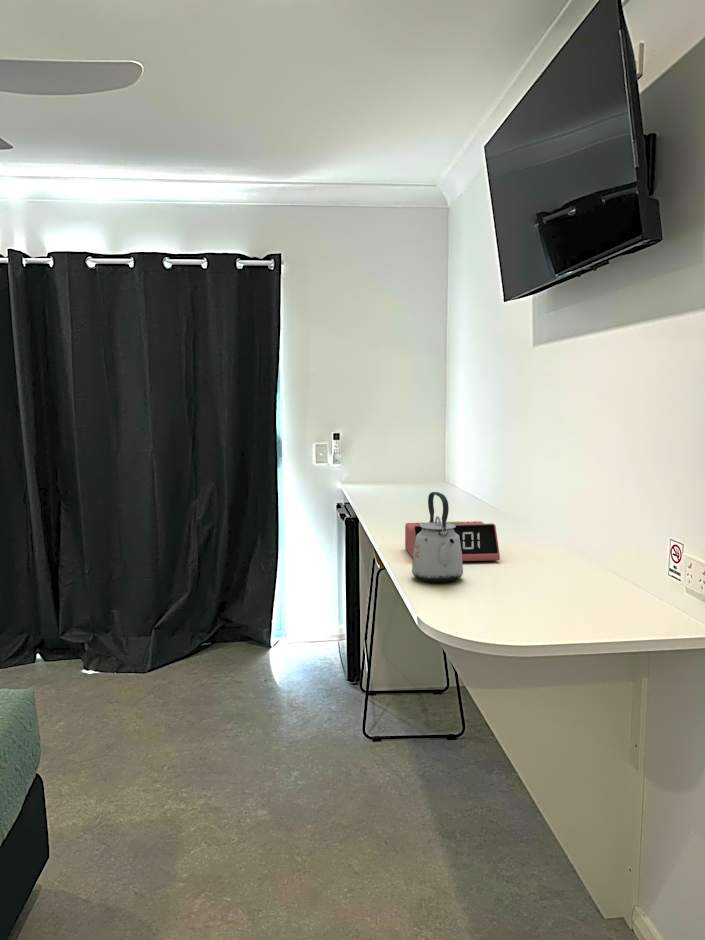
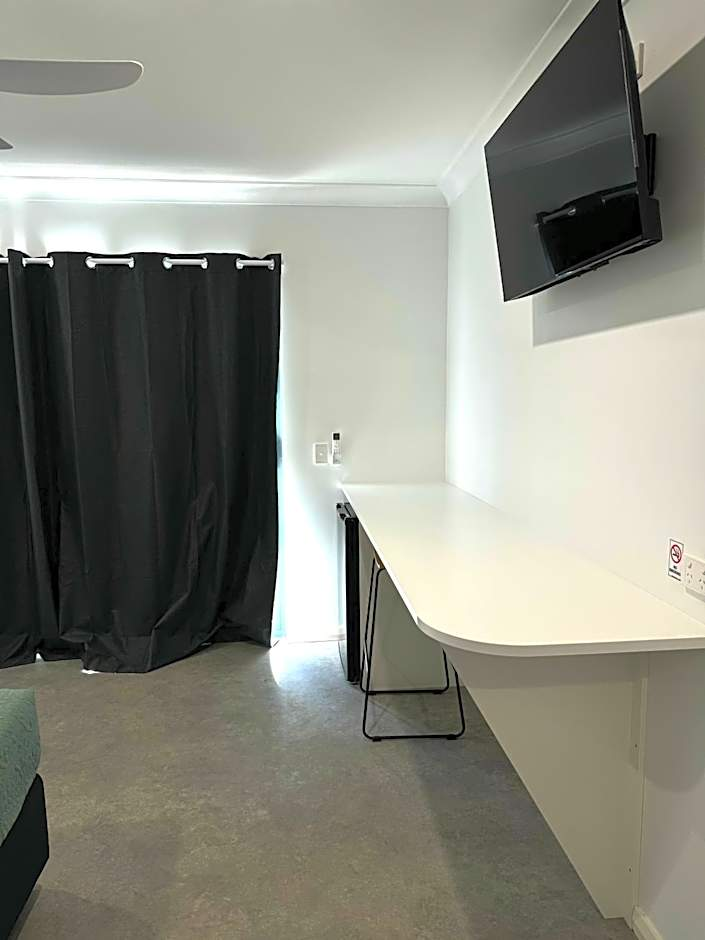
- kettle [411,491,464,583]
- alarm clock [404,520,501,562]
